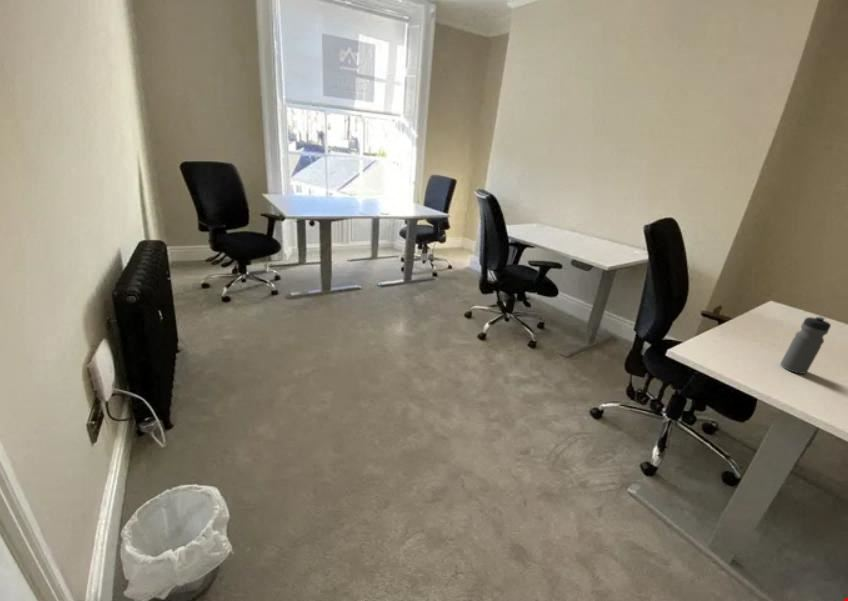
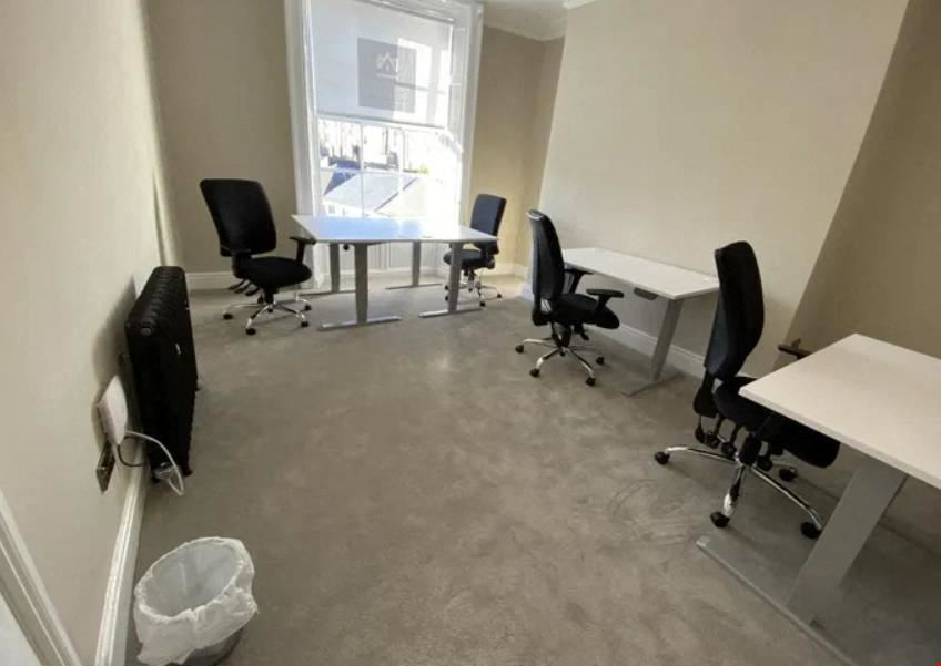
- water bottle [779,315,832,375]
